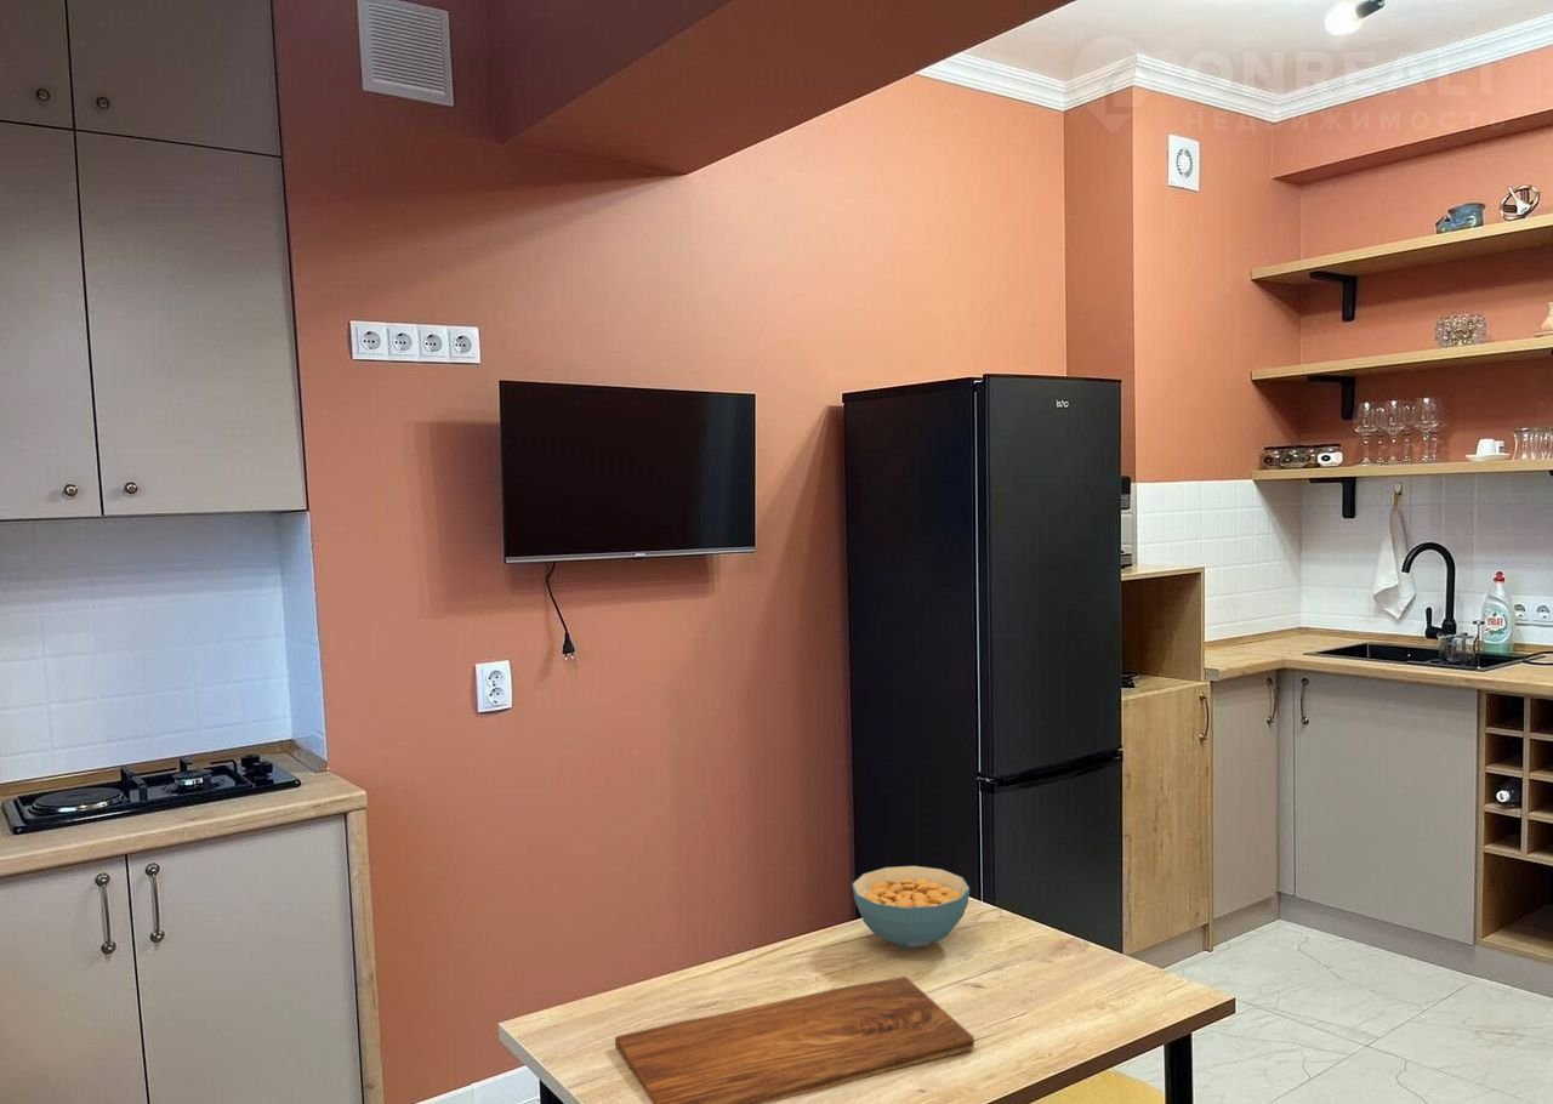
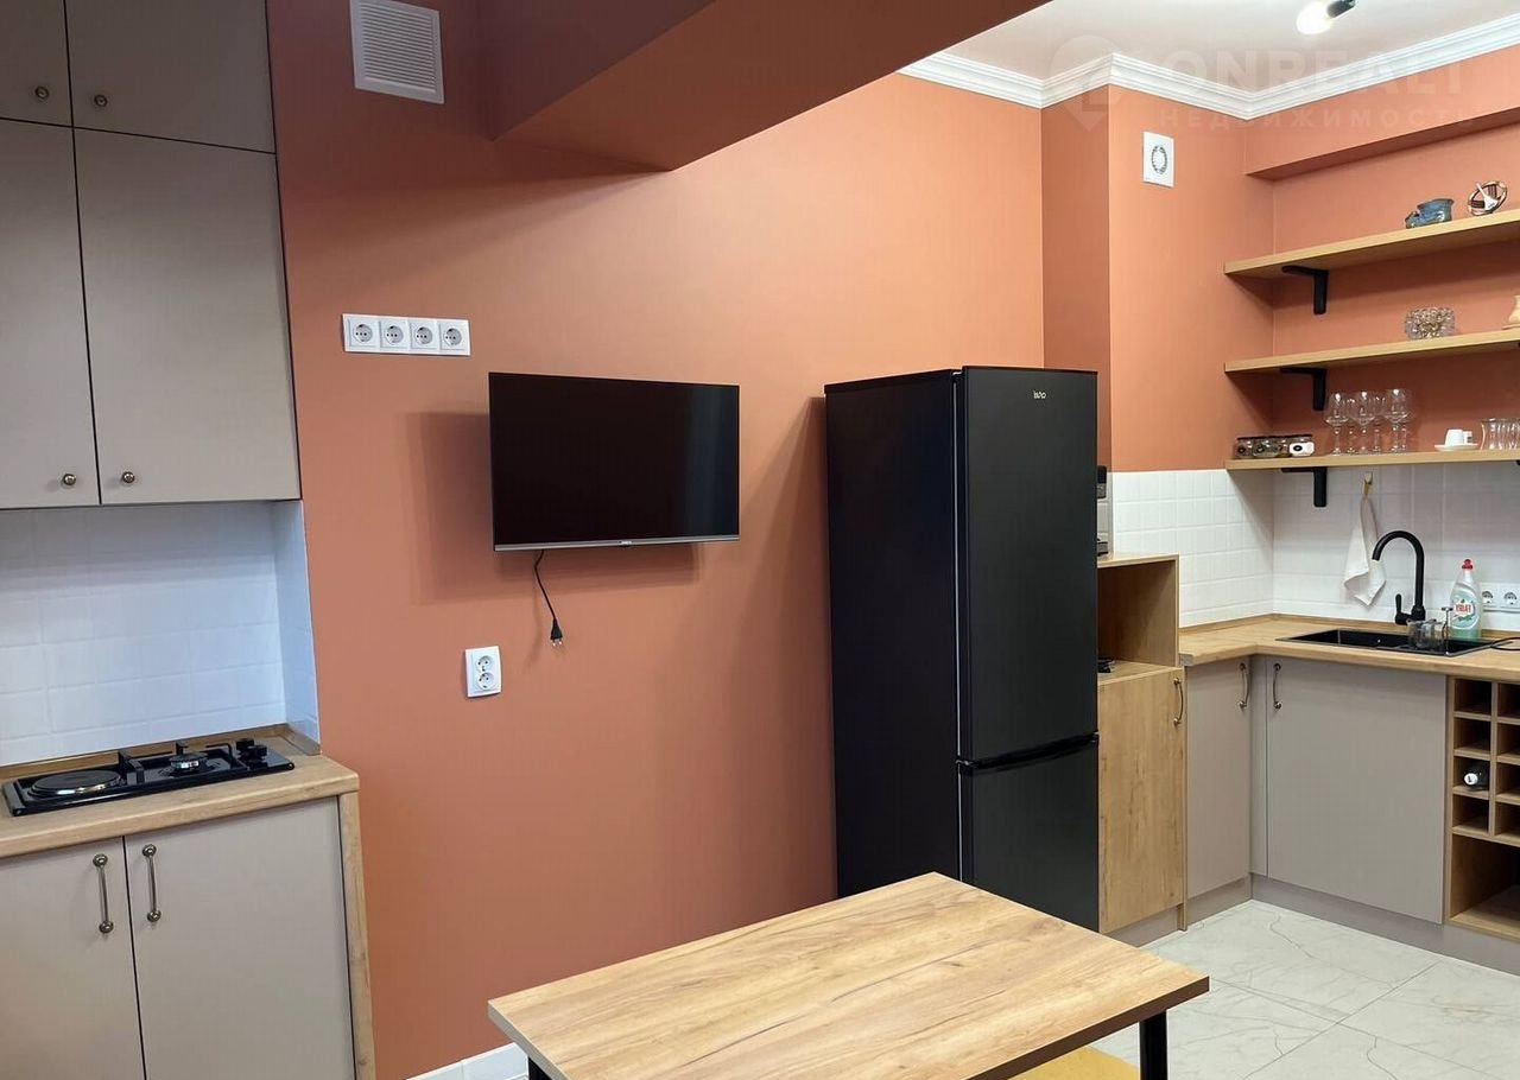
- cutting board [614,975,975,1104]
- cereal bowl [851,865,971,950]
